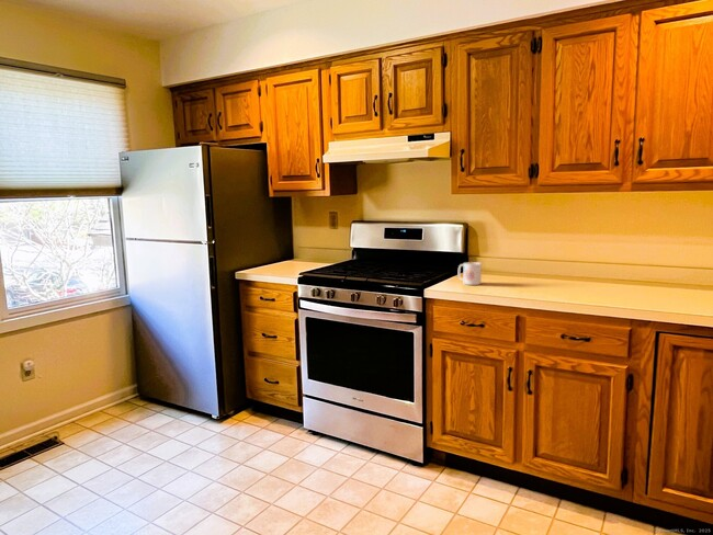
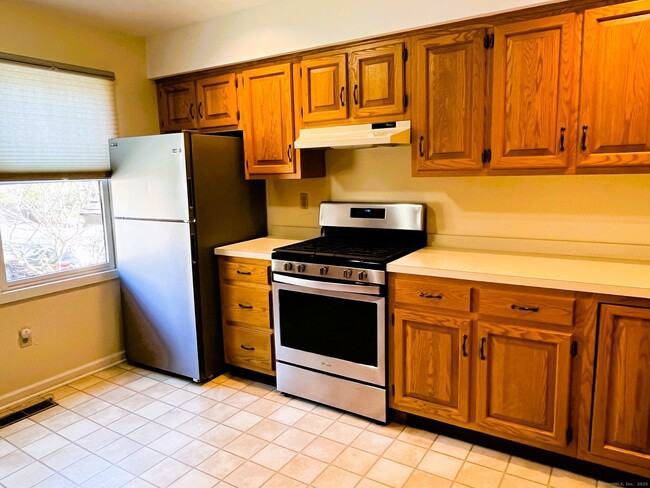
- mug [457,261,483,286]
